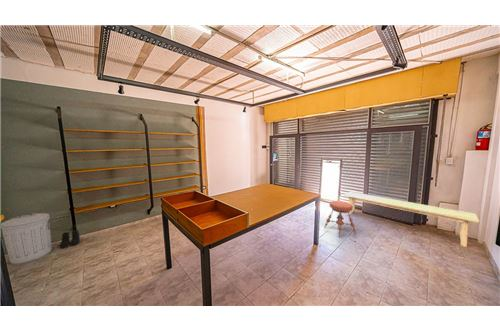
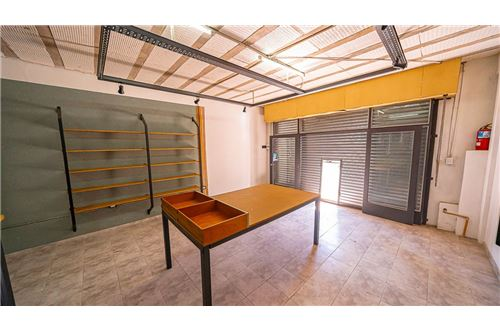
- stool [324,200,357,238]
- bench [343,191,480,248]
- trash can [0,212,53,265]
- boots [59,229,81,249]
